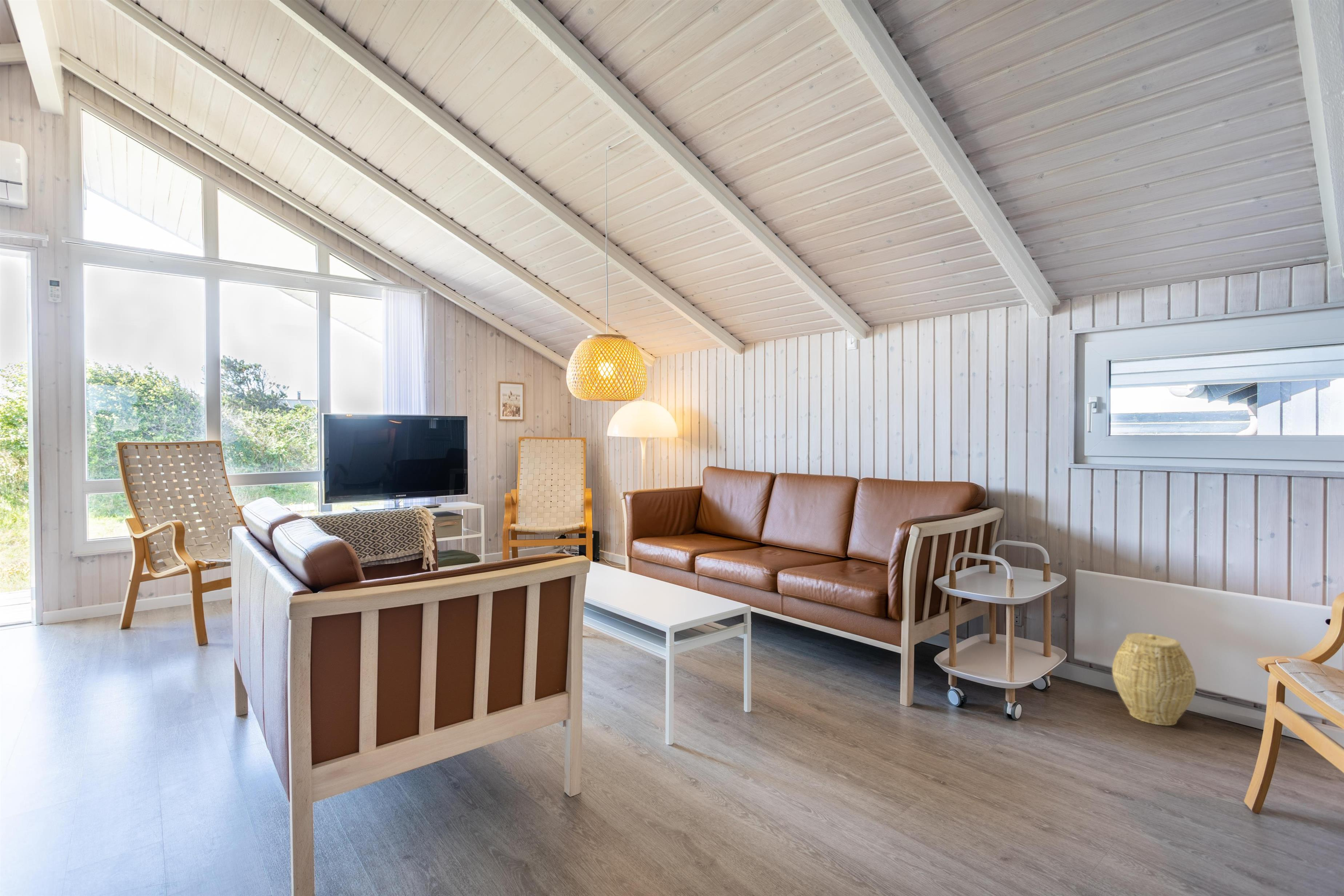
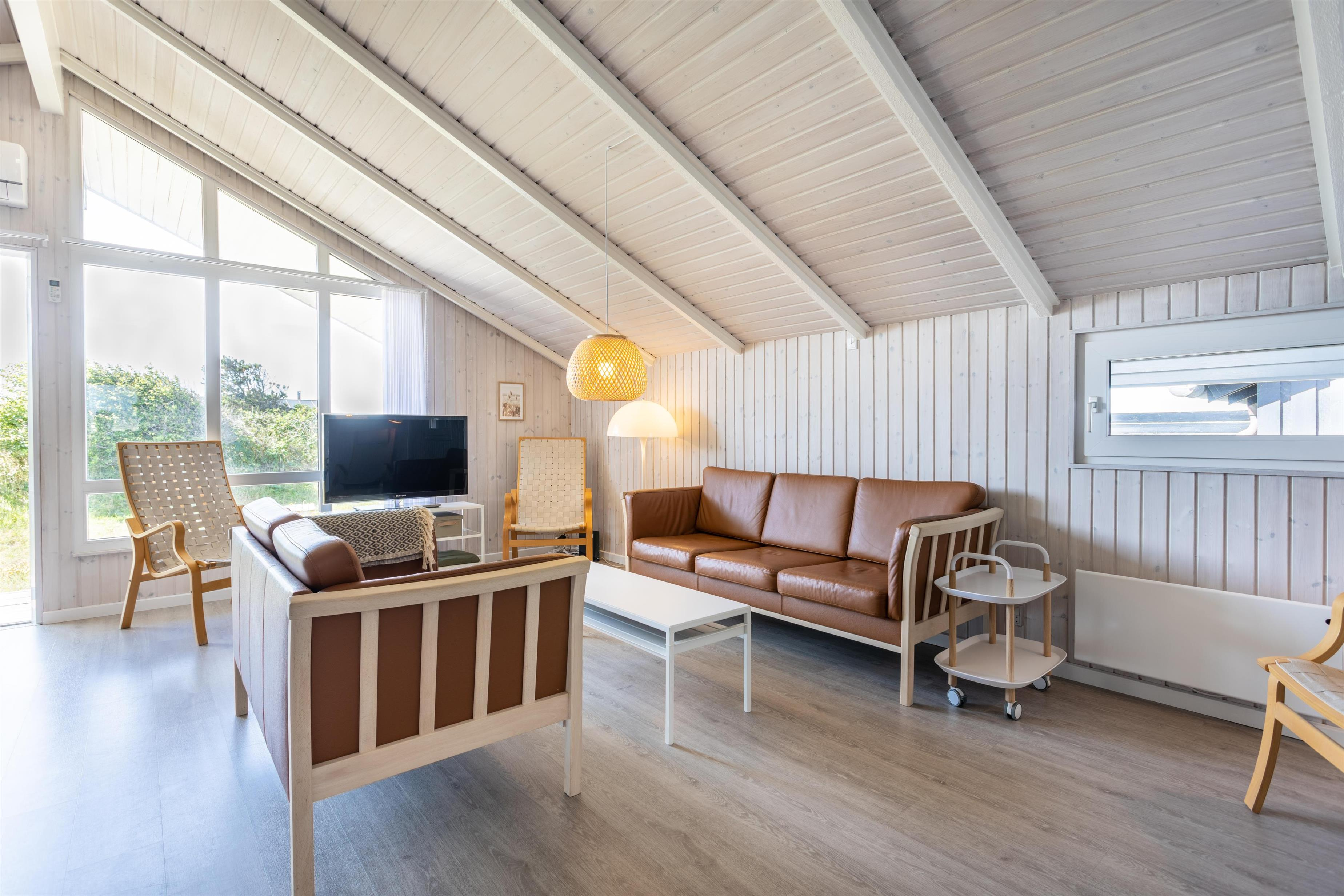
- woven basket [1112,633,1197,726]
